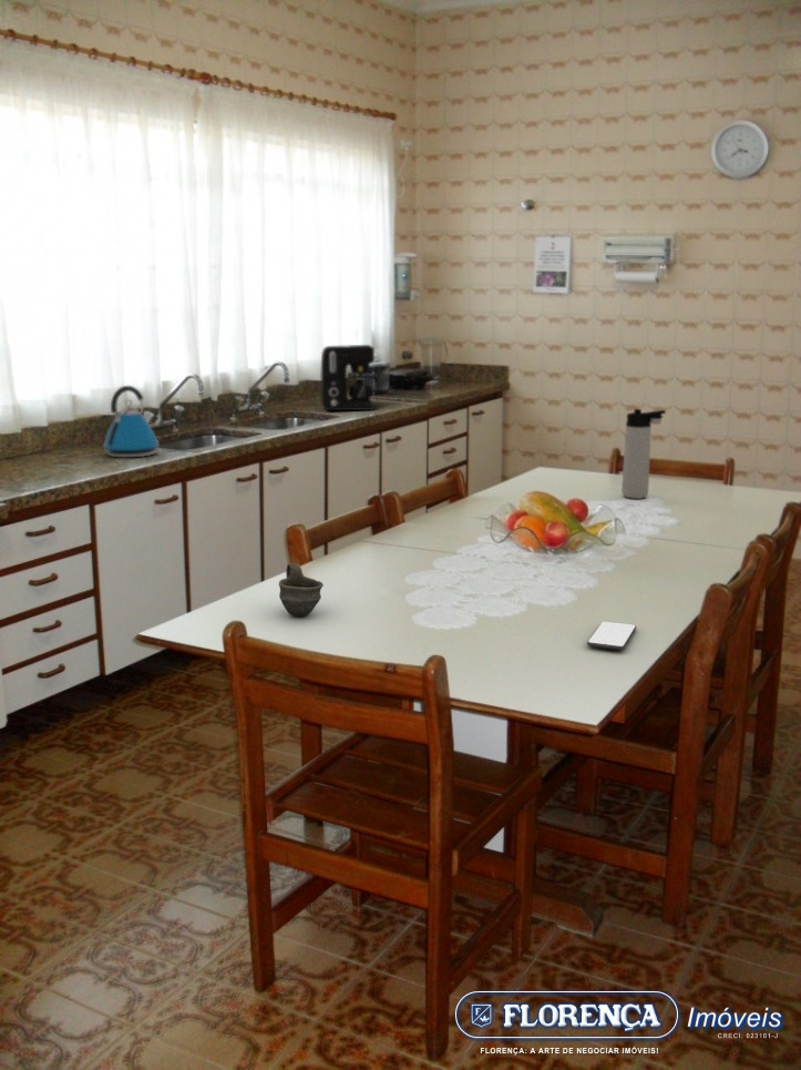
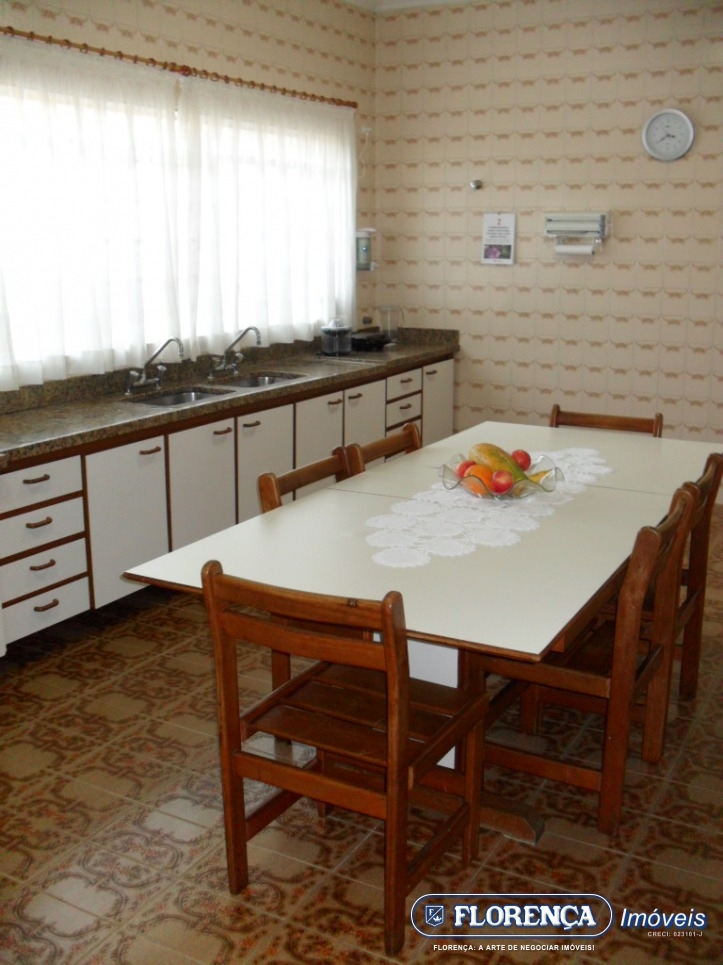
- coffee maker [319,344,380,411]
- smartphone [586,620,637,651]
- thermos bottle [620,408,667,500]
- cup [278,562,325,618]
- kettle [102,385,160,458]
